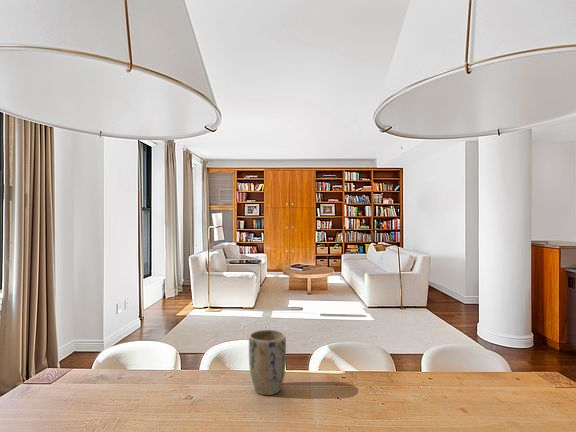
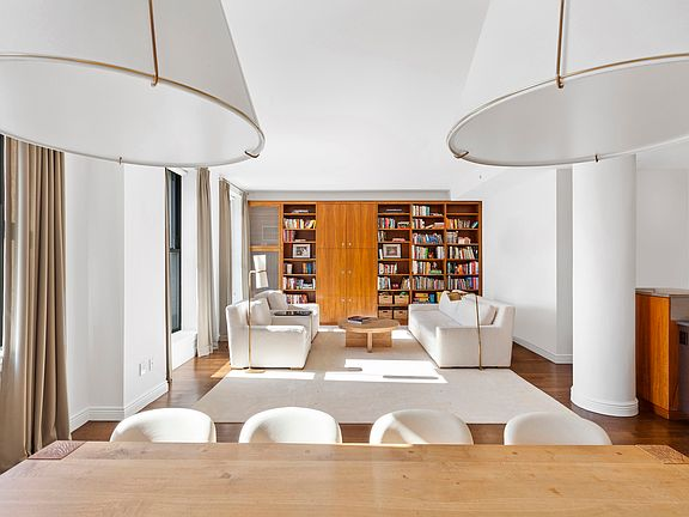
- plant pot [248,329,287,396]
